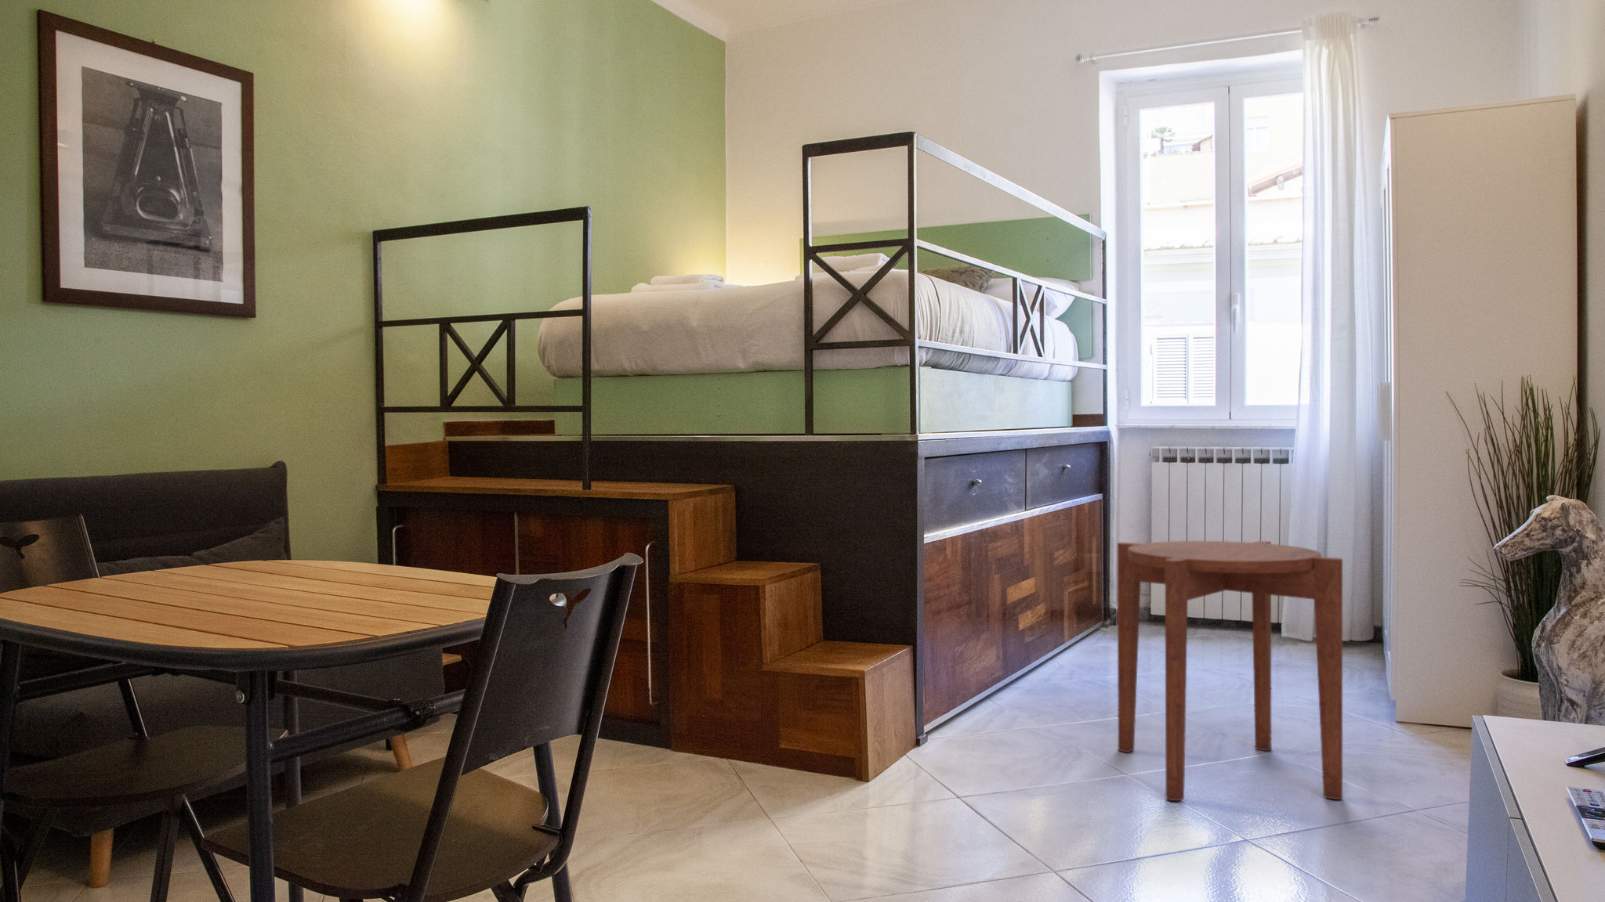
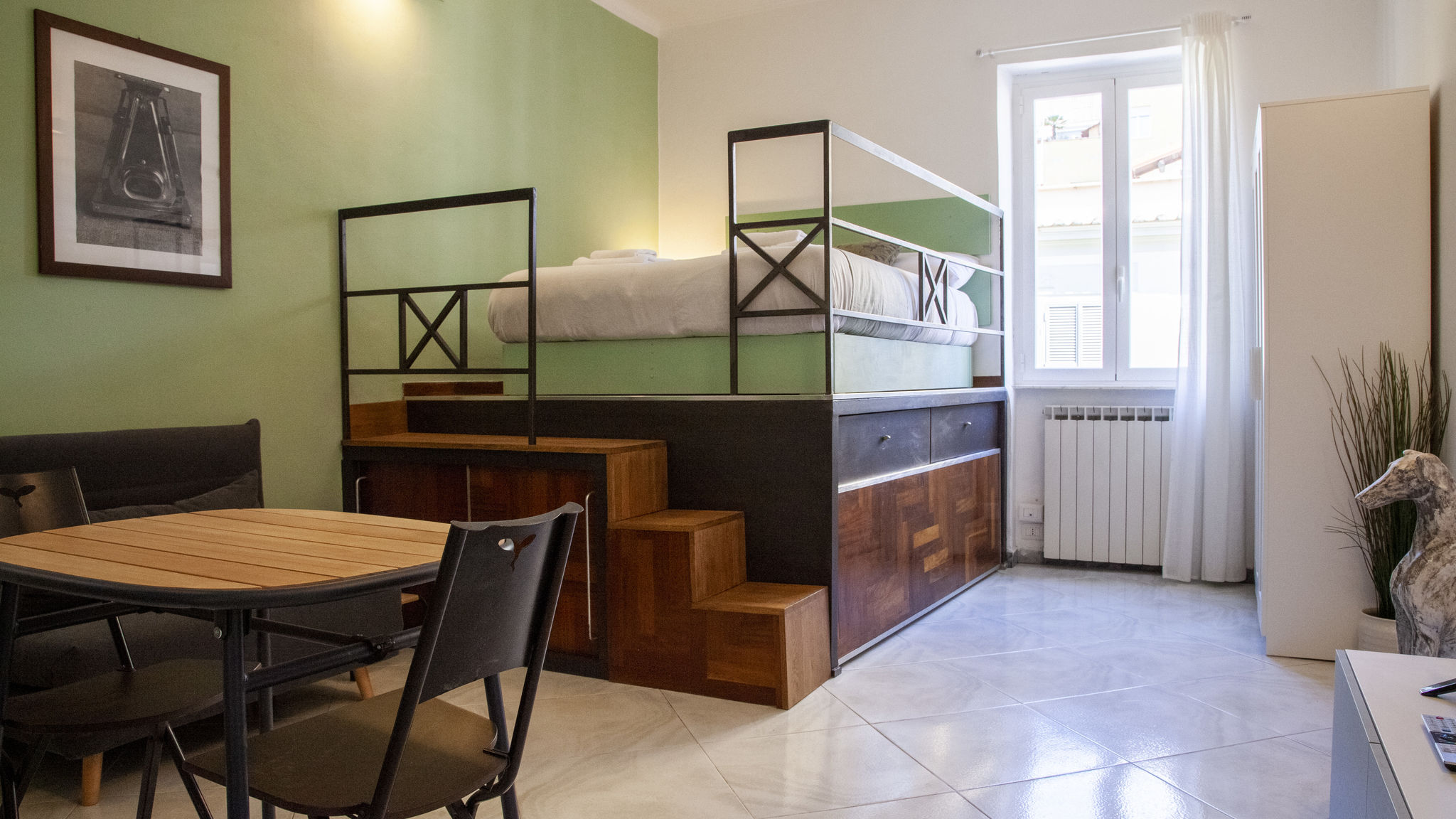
- side table [1117,541,1344,802]
